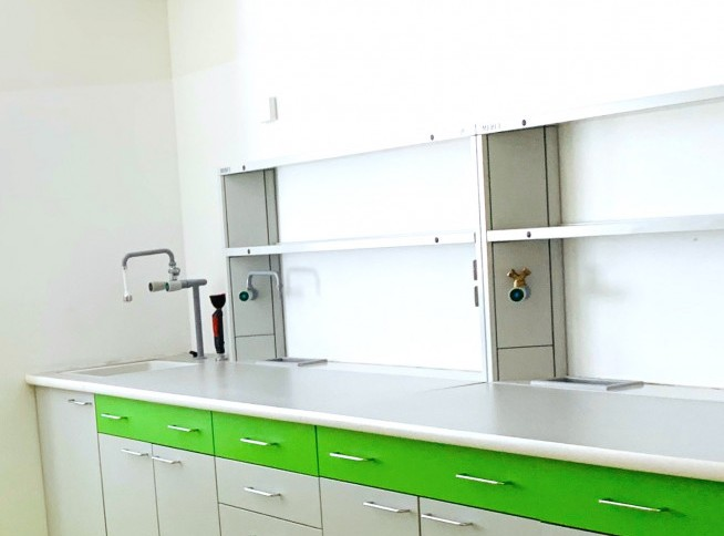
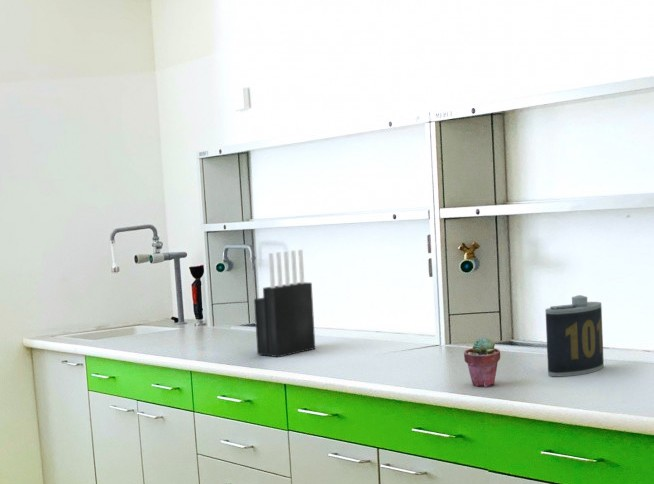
+ flask [545,294,605,377]
+ knife block [253,248,316,358]
+ potted succulent [463,336,501,388]
